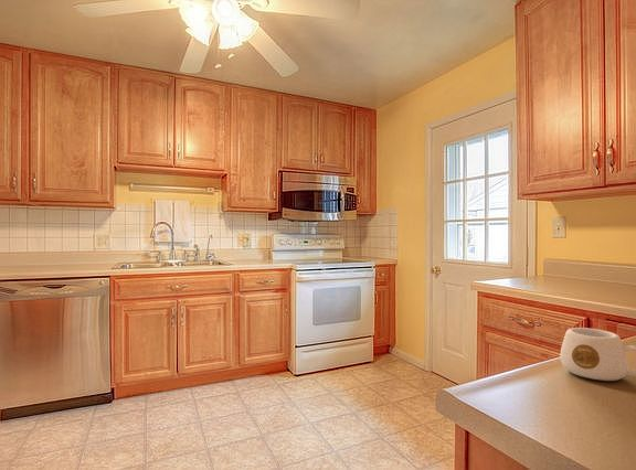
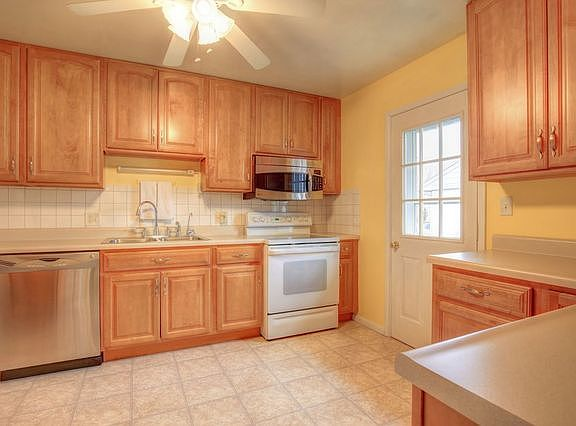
- mug [559,327,636,382]
